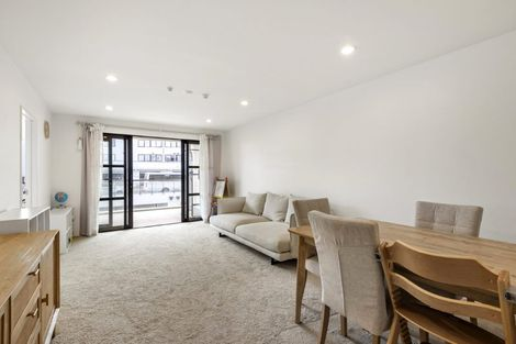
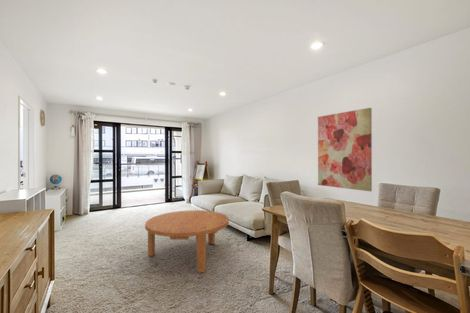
+ wall art [317,107,373,192]
+ coffee table [144,209,230,274]
